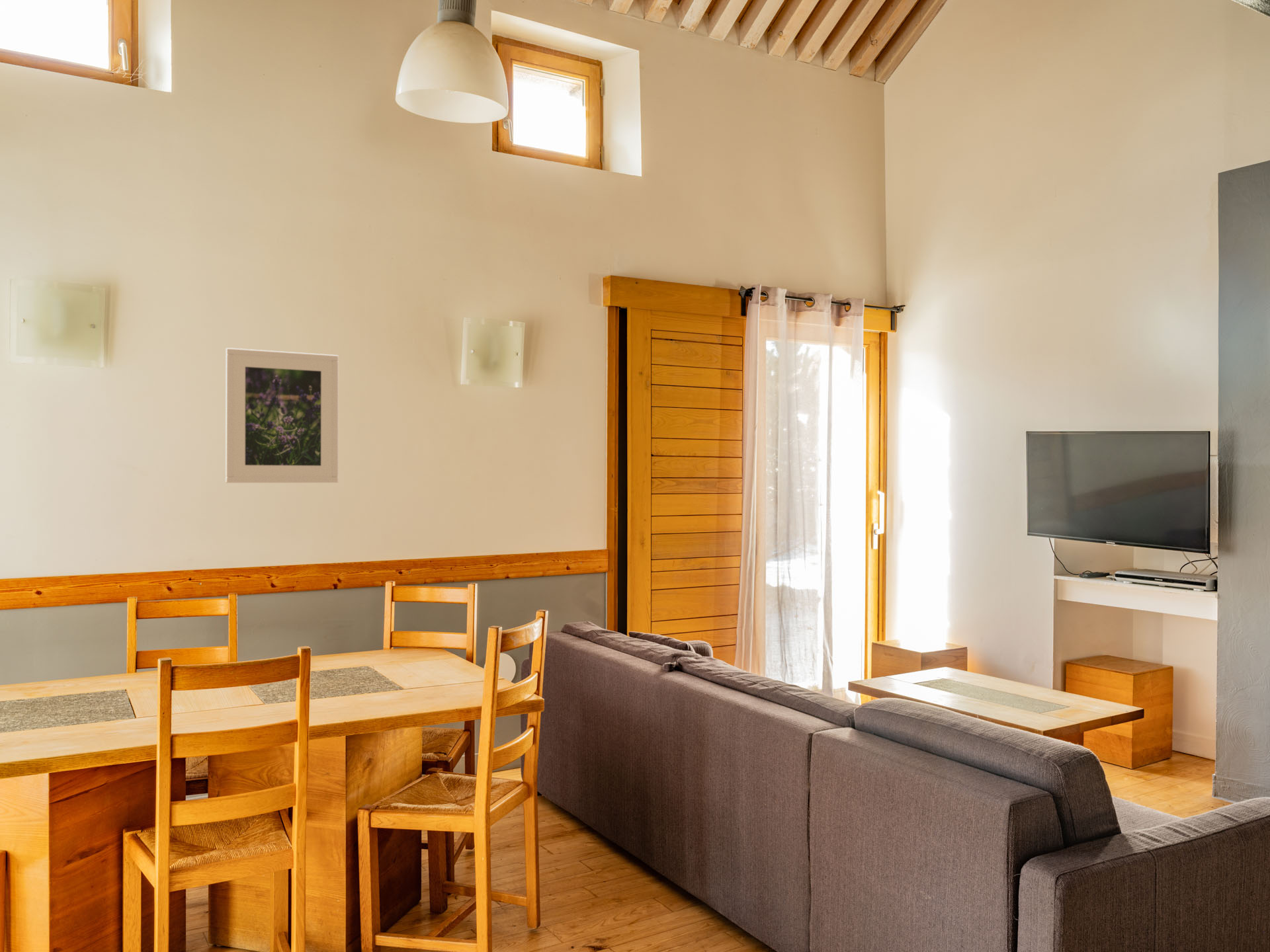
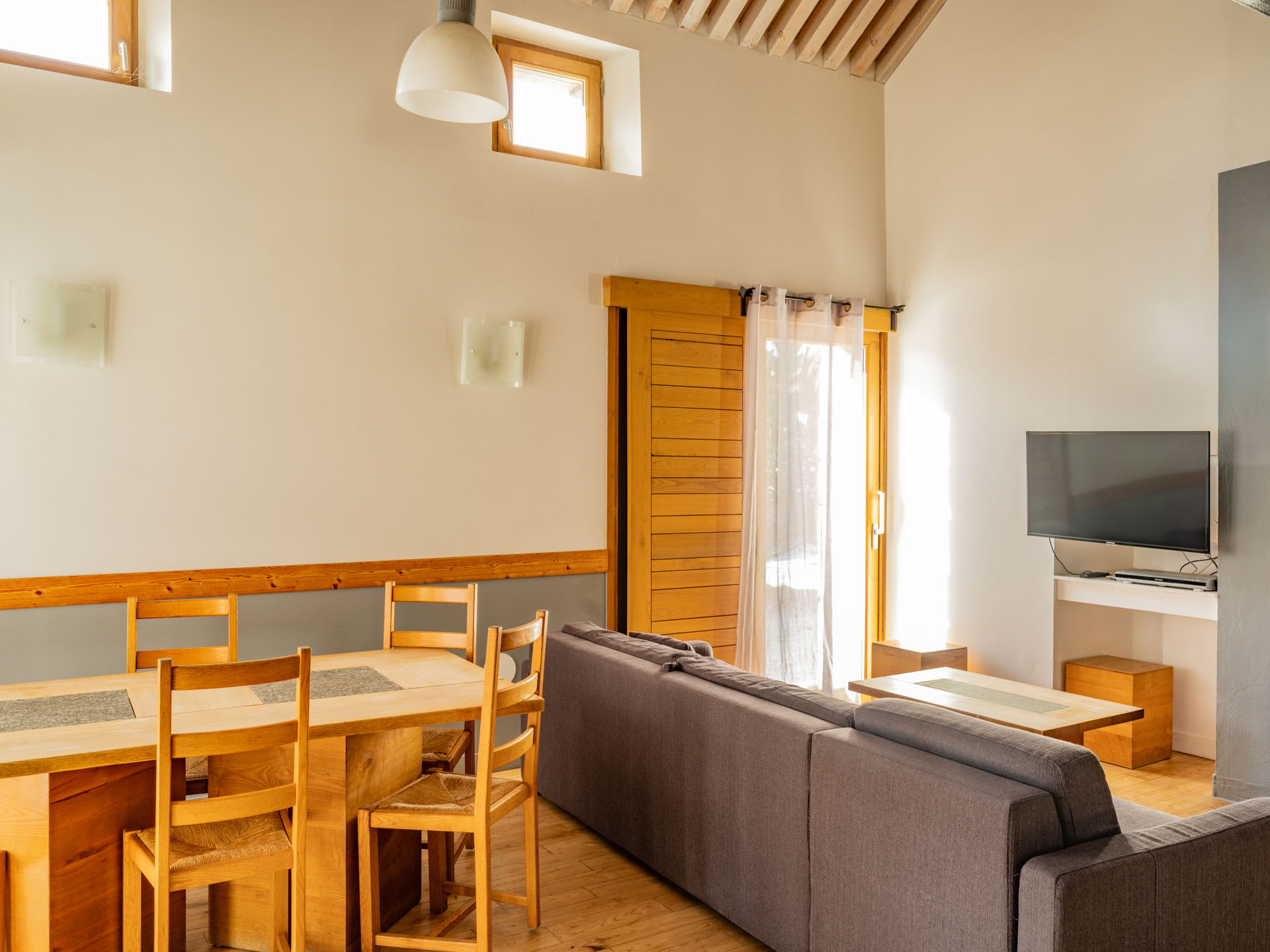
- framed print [225,347,339,483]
